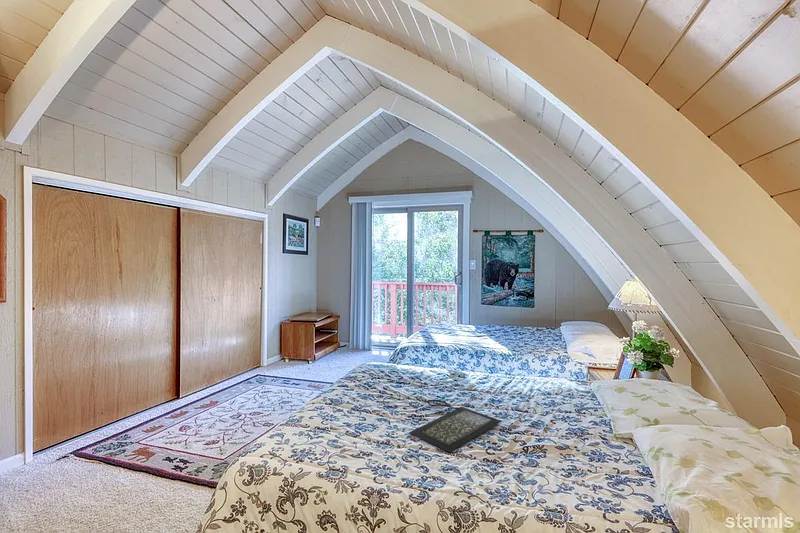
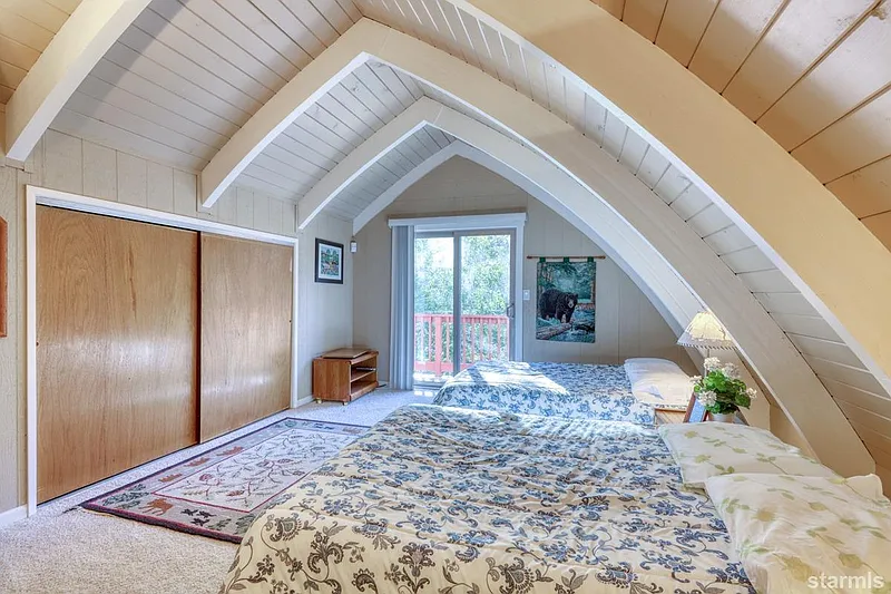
- clutch bag [408,399,502,453]
